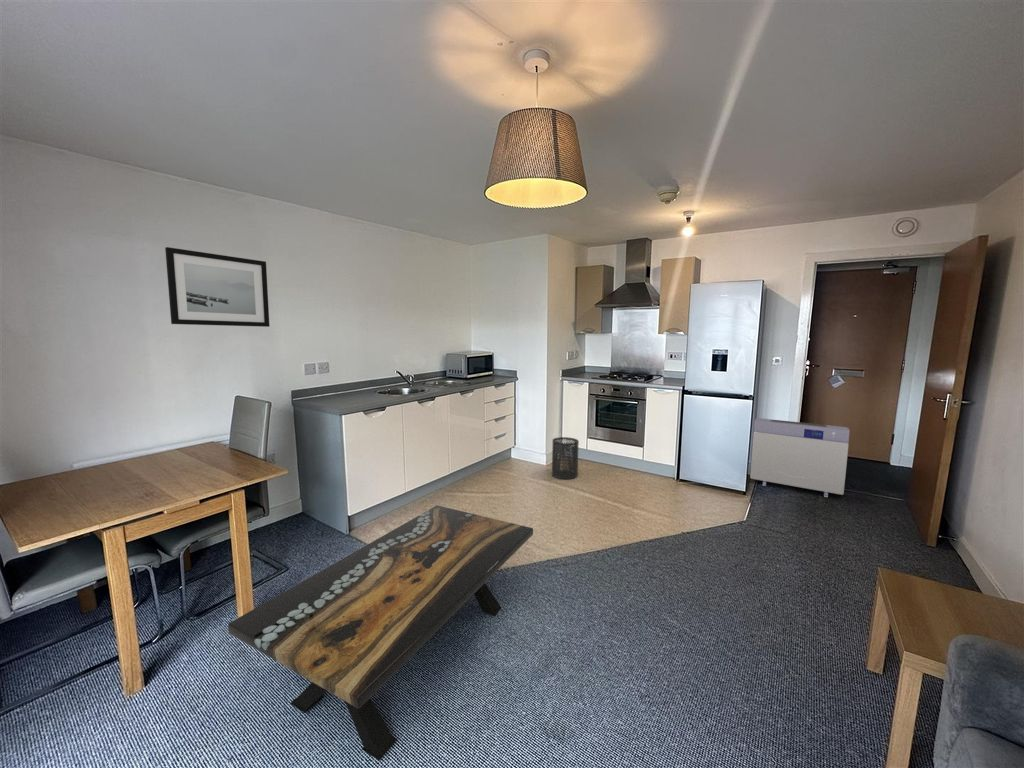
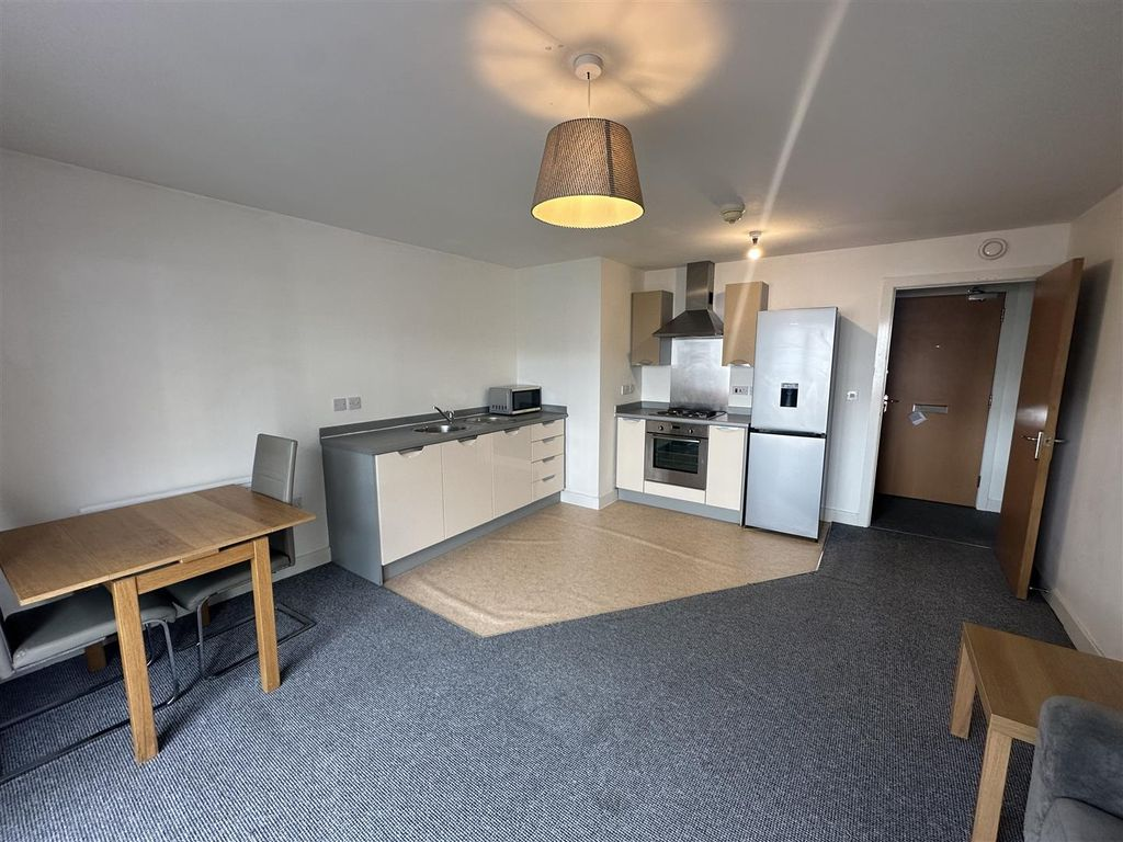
- wall art [164,246,270,328]
- air purifier [749,417,851,498]
- trash can [551,436,580,480]
- coffee table [227,504,534,762]
